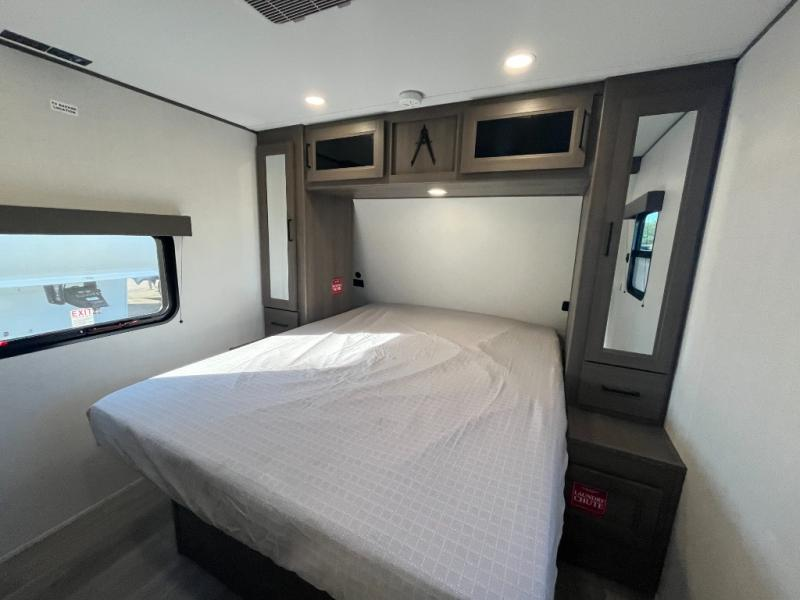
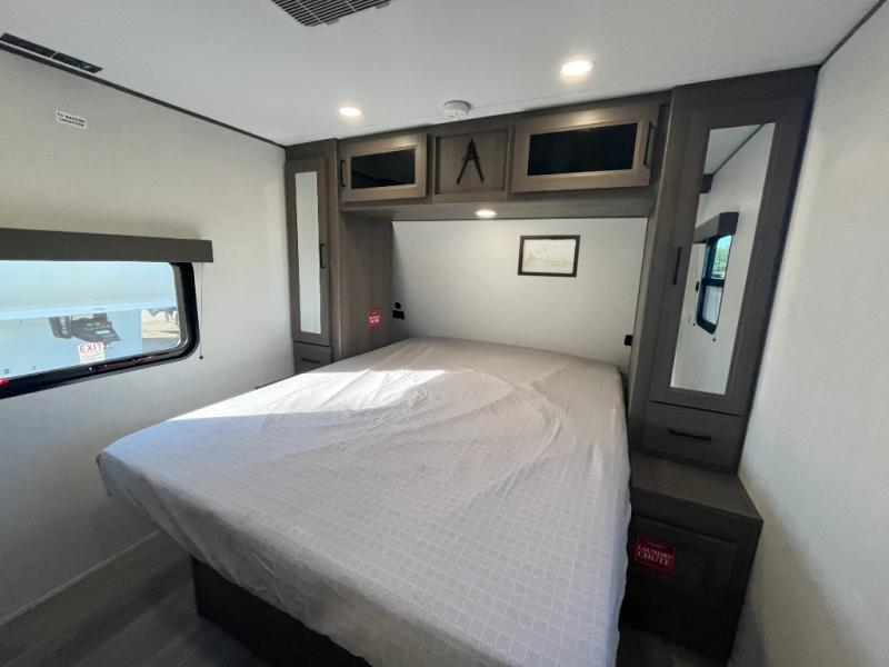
+ wall art [517,233,582,279]
